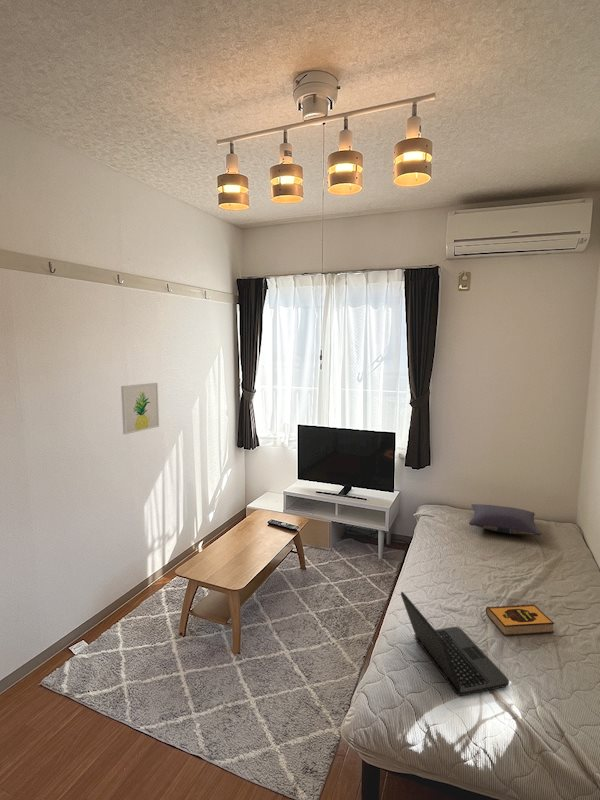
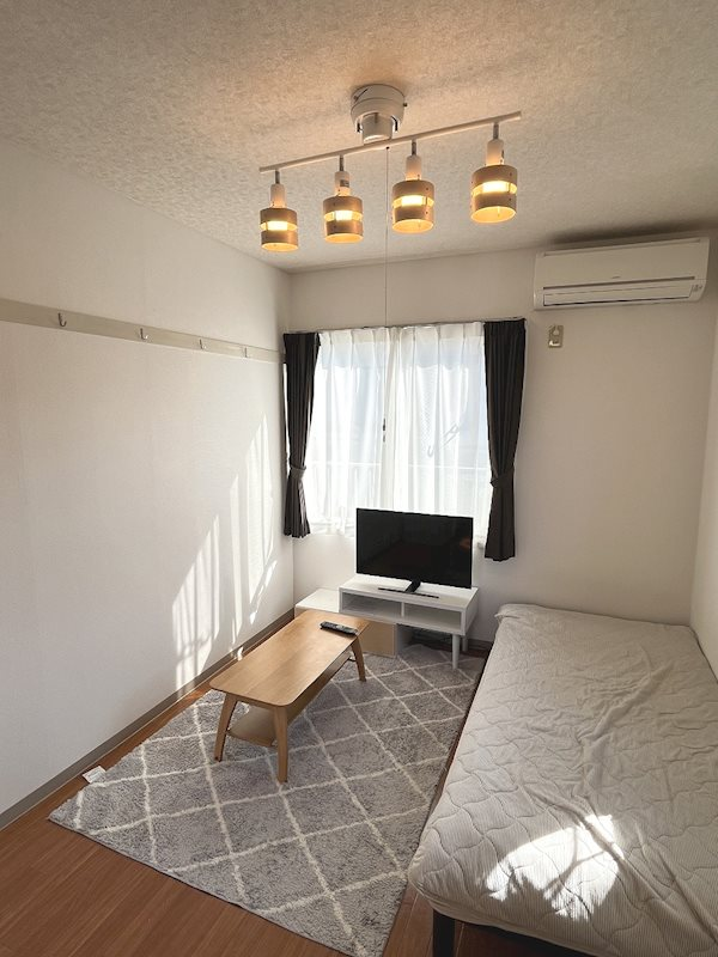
- hardback book [485,603,555,637]
- pillow [468,503,542,536]
- wall art [120,382,160,435]
- laptop [400,591,510,697]
